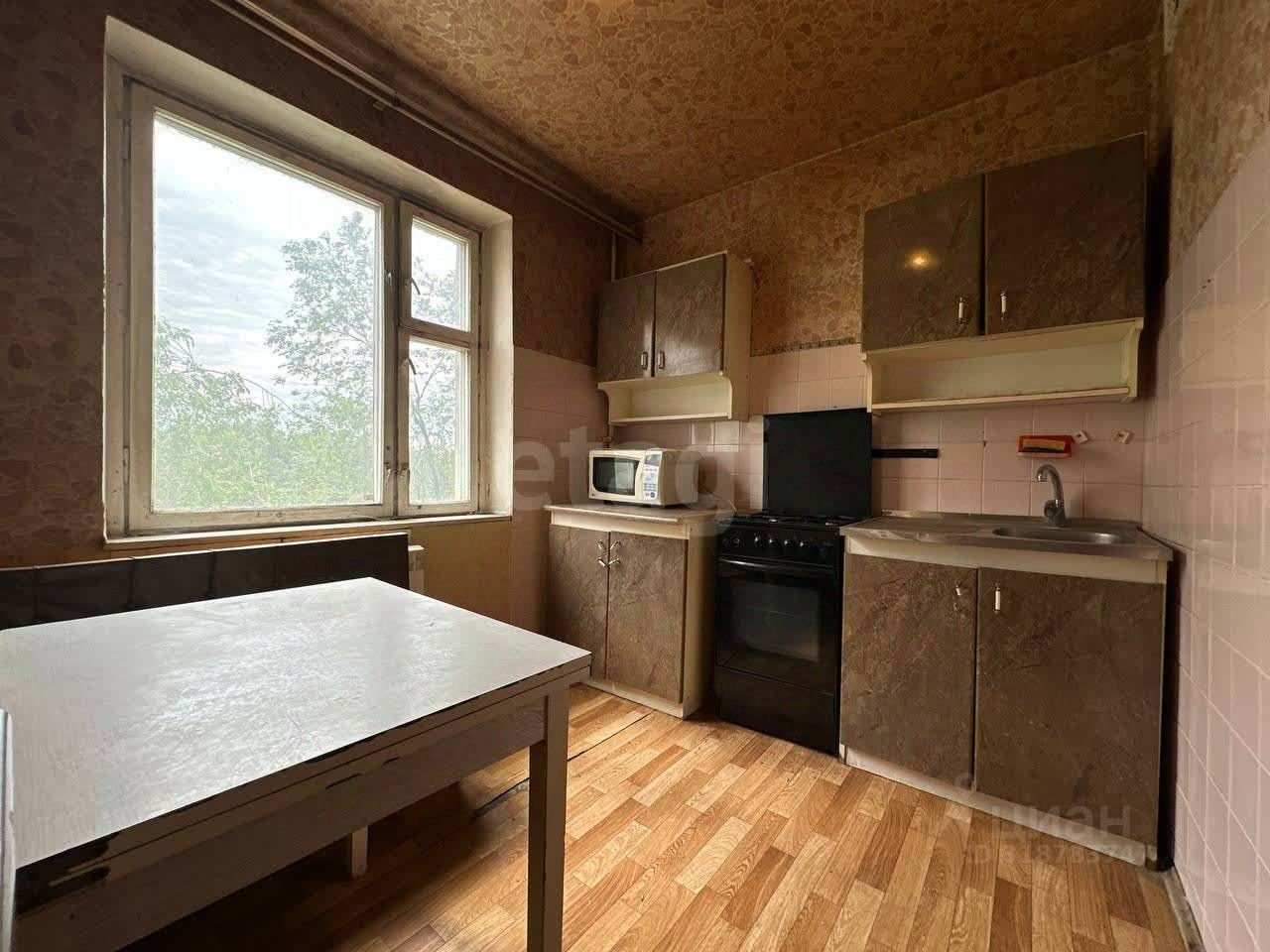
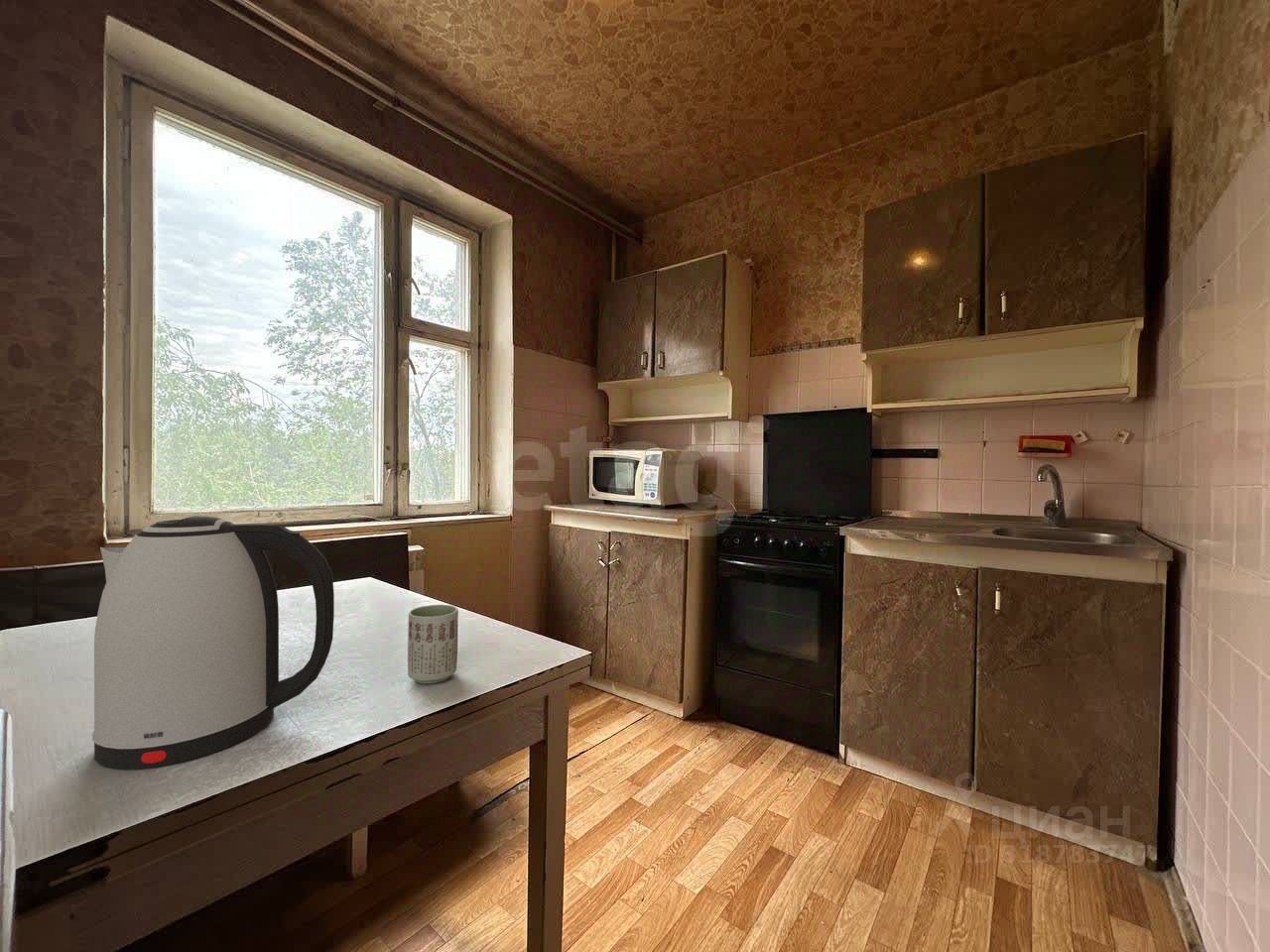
+ kettle [91,515,335,771]
+ cup [407,604,459,684]
